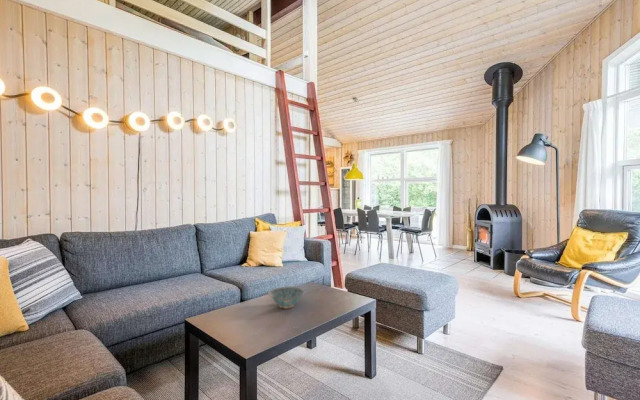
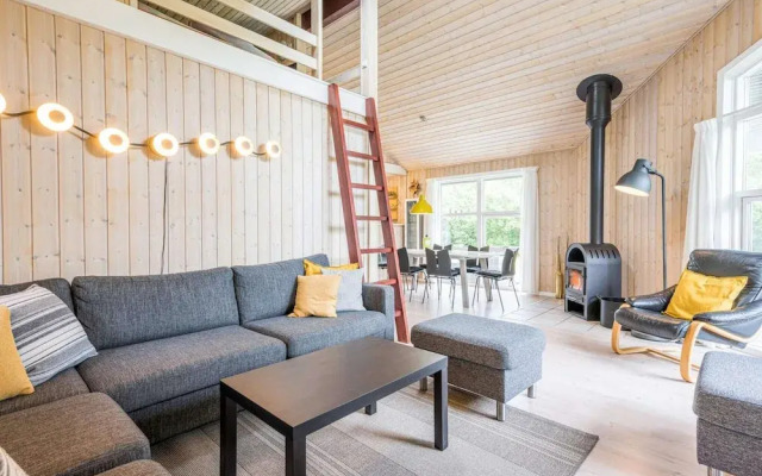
- ceramic bowl [267,286,305,310]
